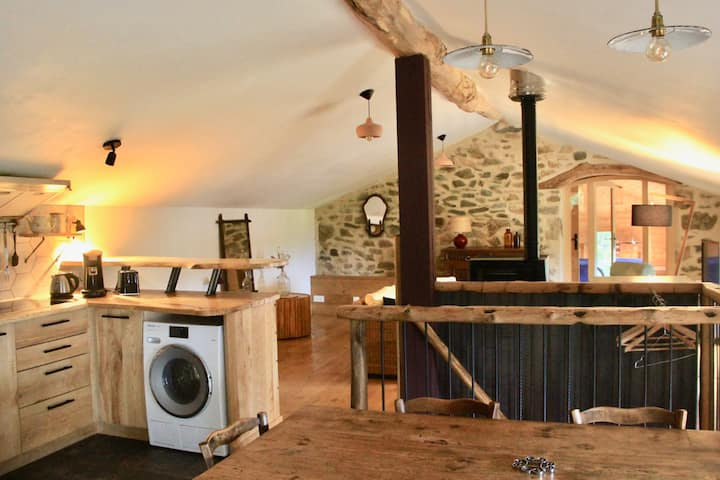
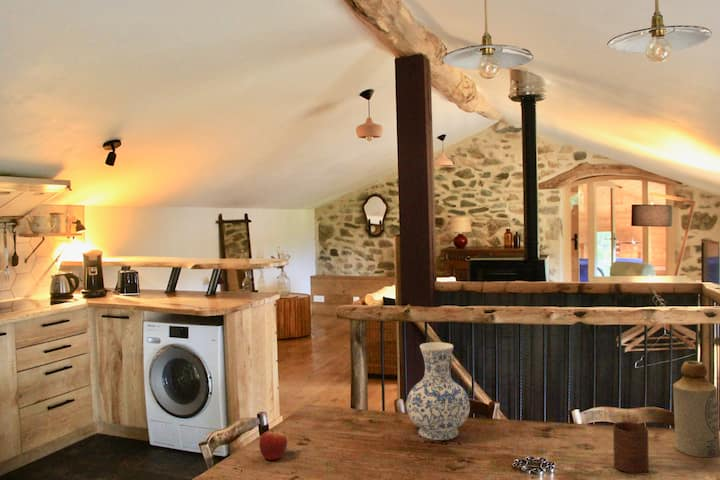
+ vase [405,341,471,441]
+ bottle [672,360,720,458]
+ cup [612,421,650,474]
+ fruit [258,429,288,461]
